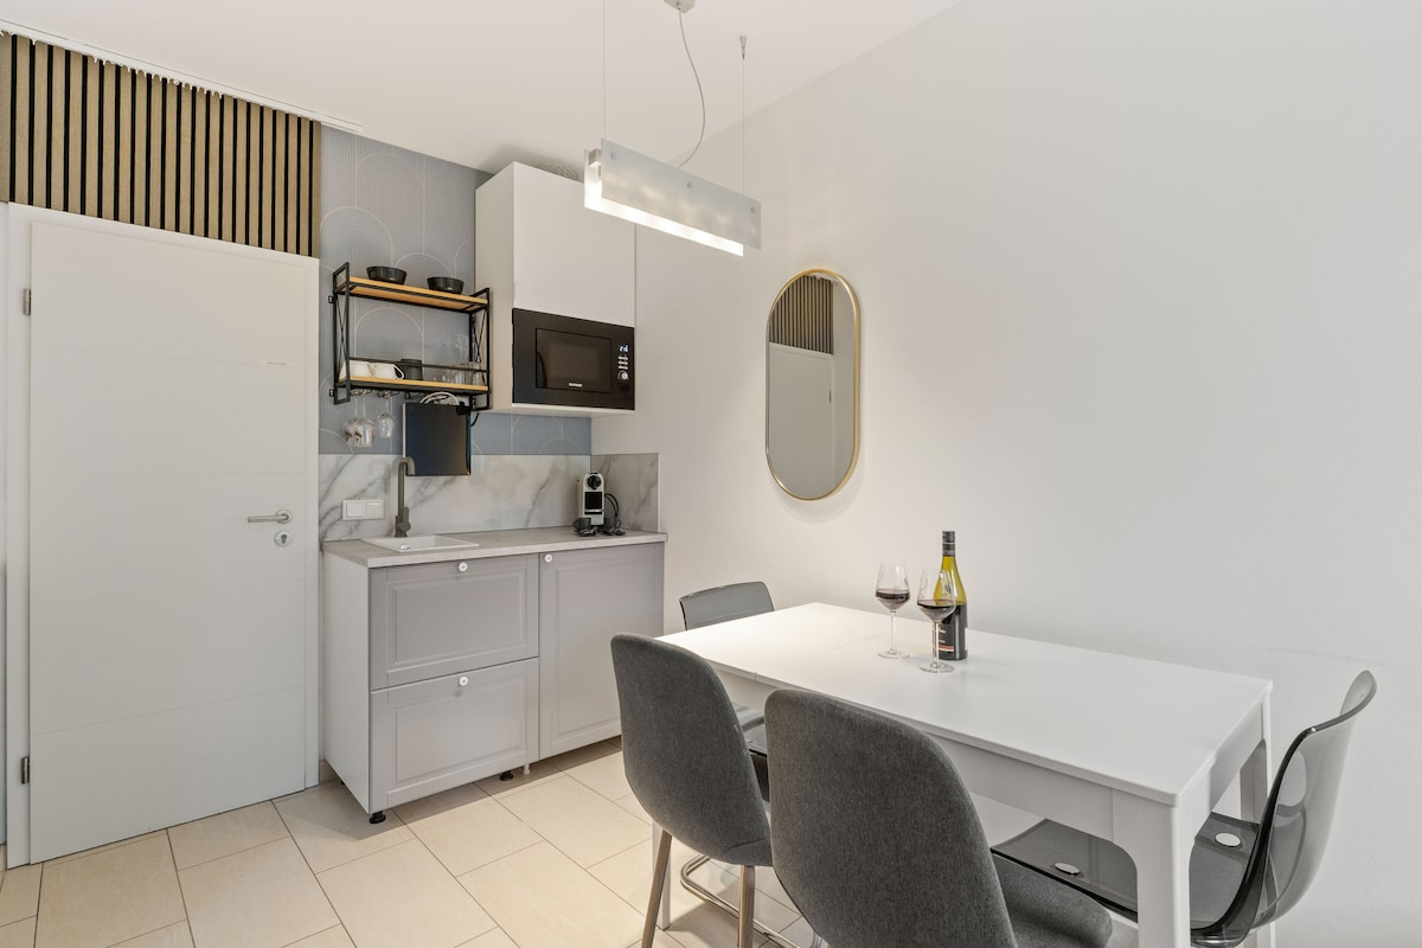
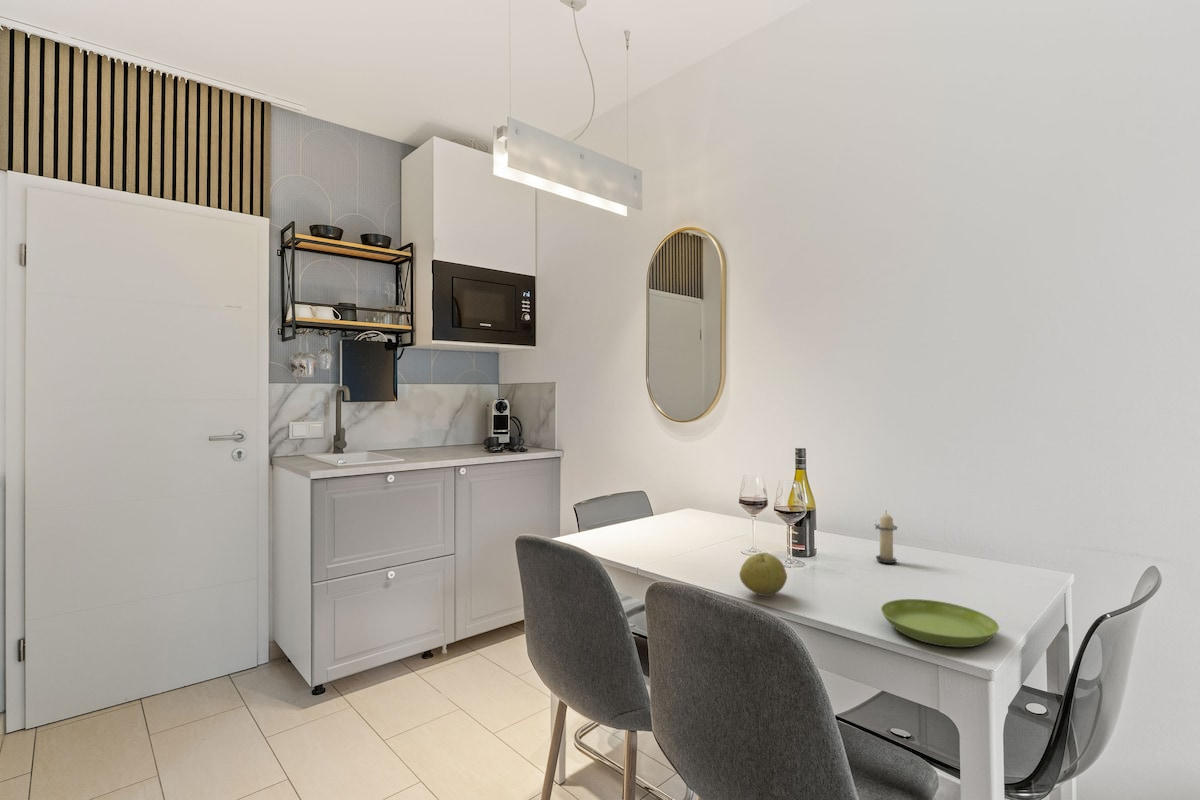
+ fruit [738,552,788,597]
+ candle [874,509,899,564]
+ saucer [880,598,1000,648]
